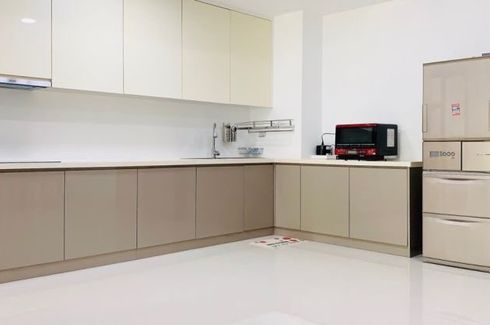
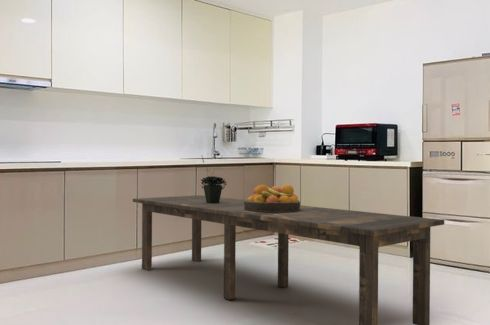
+ fruit bowl [244,183,301,212]
+ dining table [132,194,445,325]
+ potted plant [199,156,228,203]
